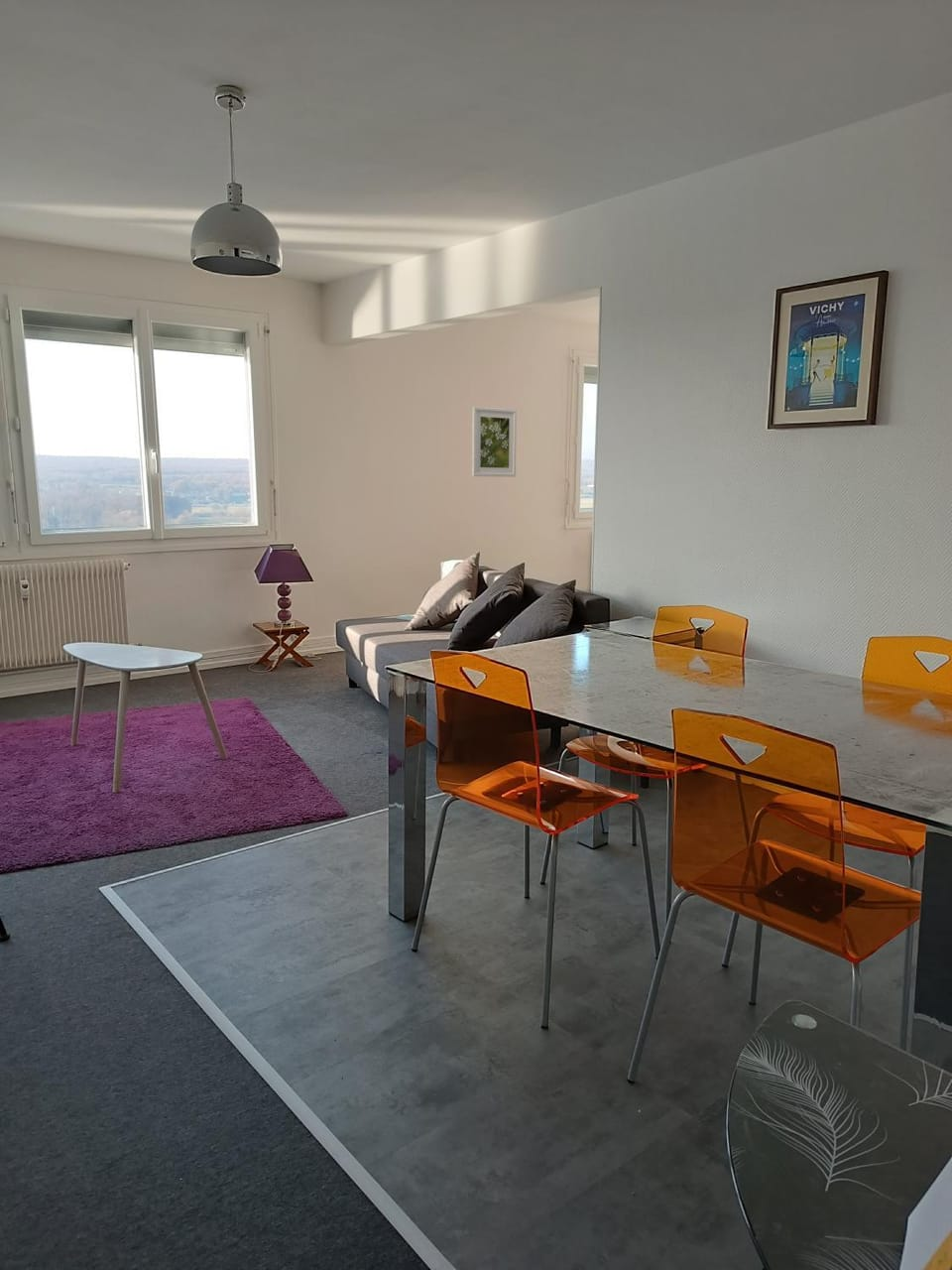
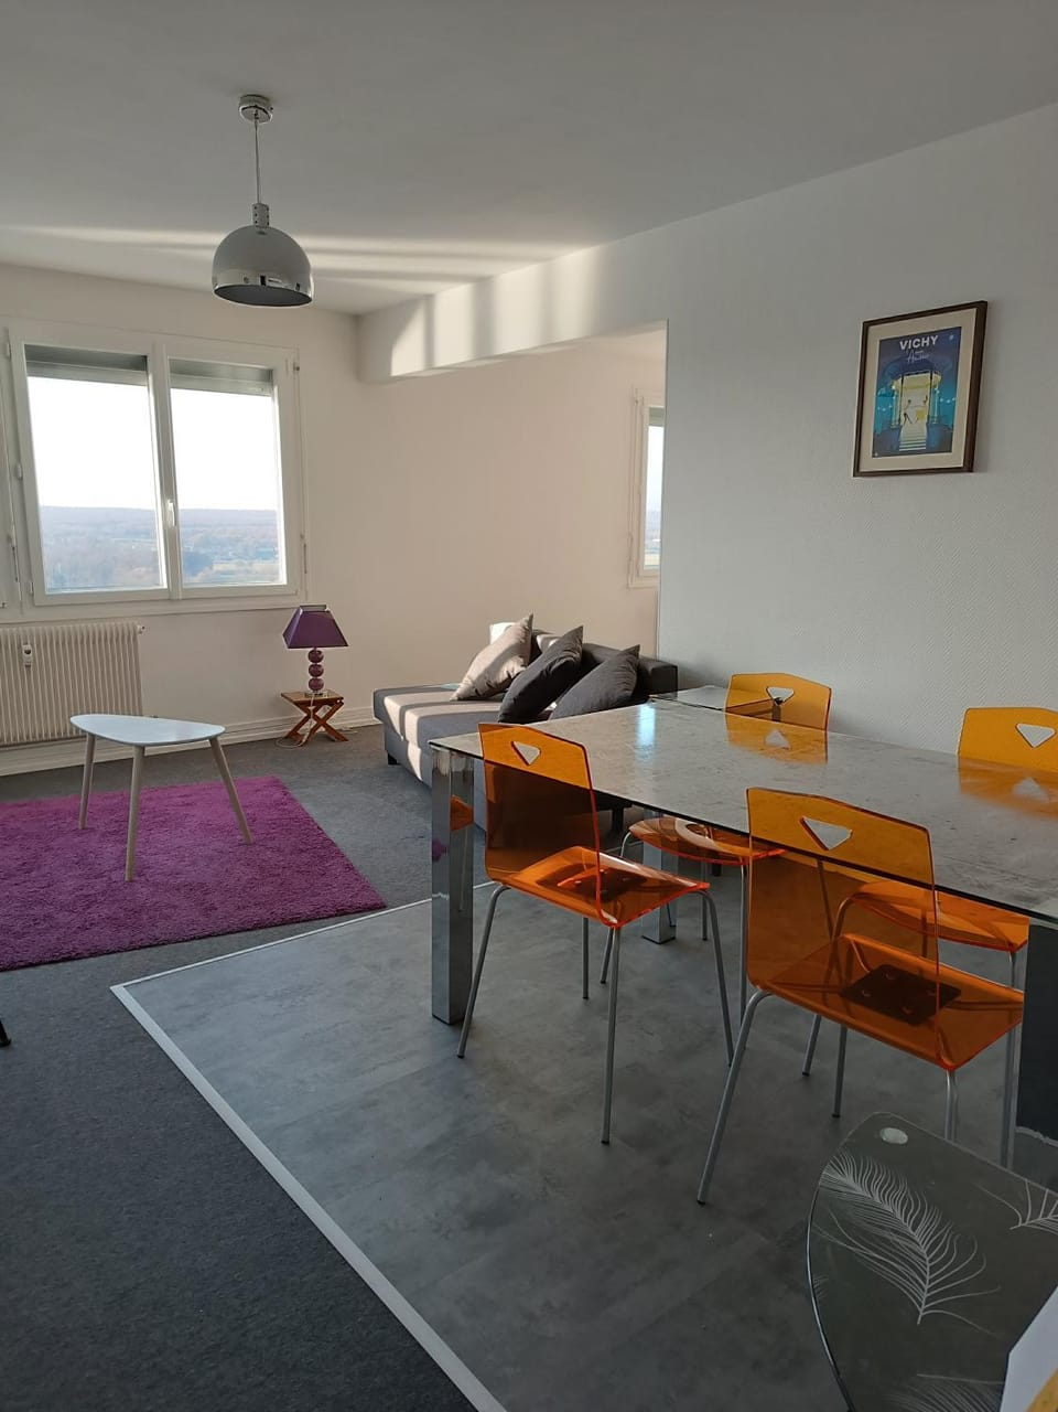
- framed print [471,406,518,477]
